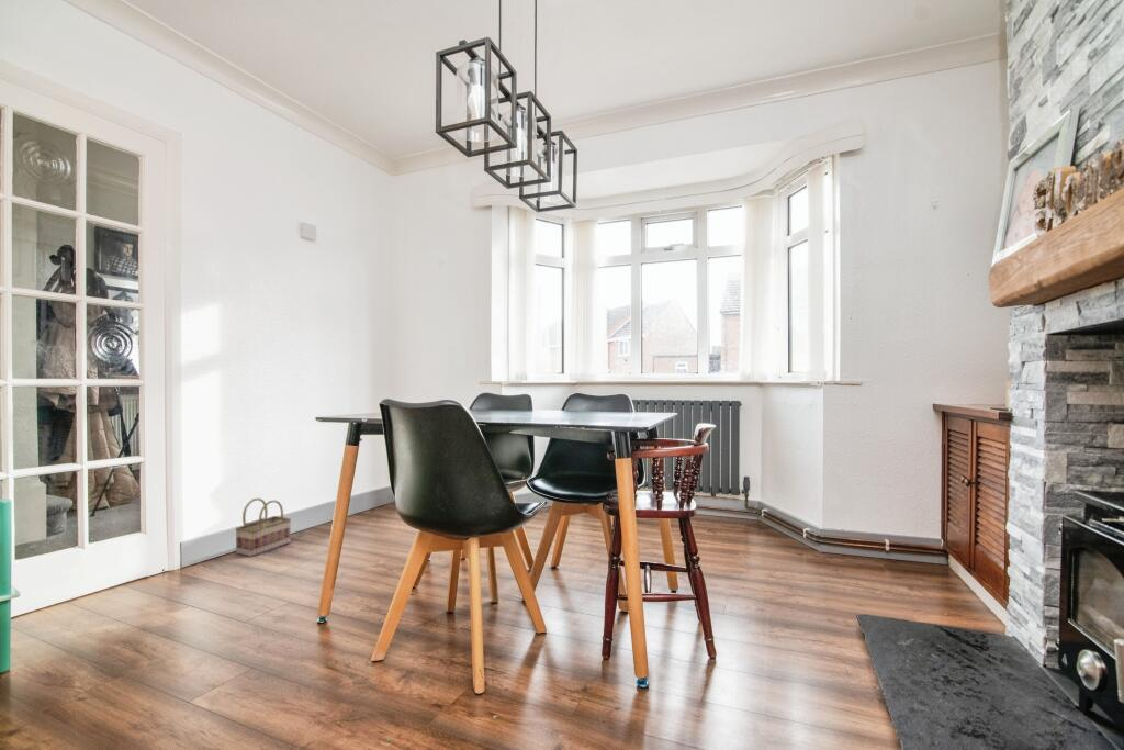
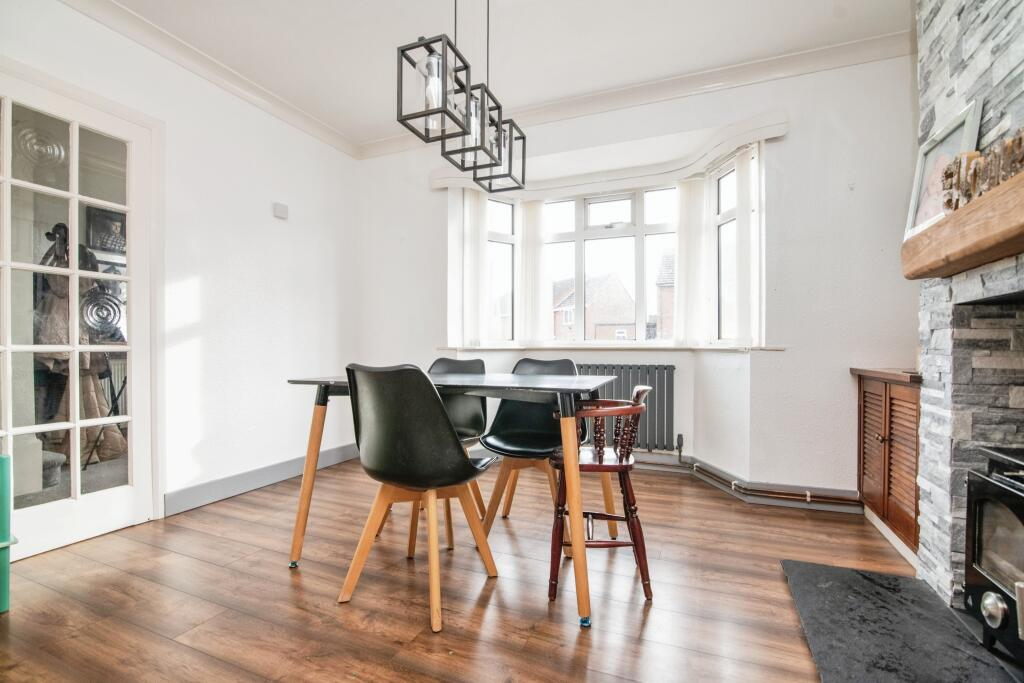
- basket [234,497,292,558]
